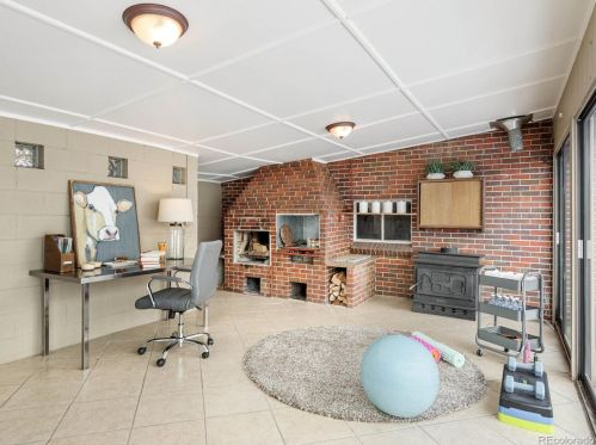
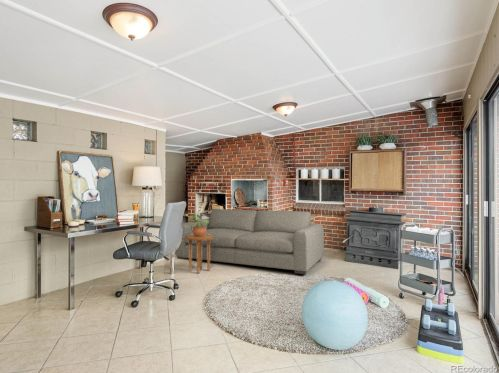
+ sofa [175,208,325,275]
+ side table [186,234,213,274]
+ potted plant [187,211,209,237]
